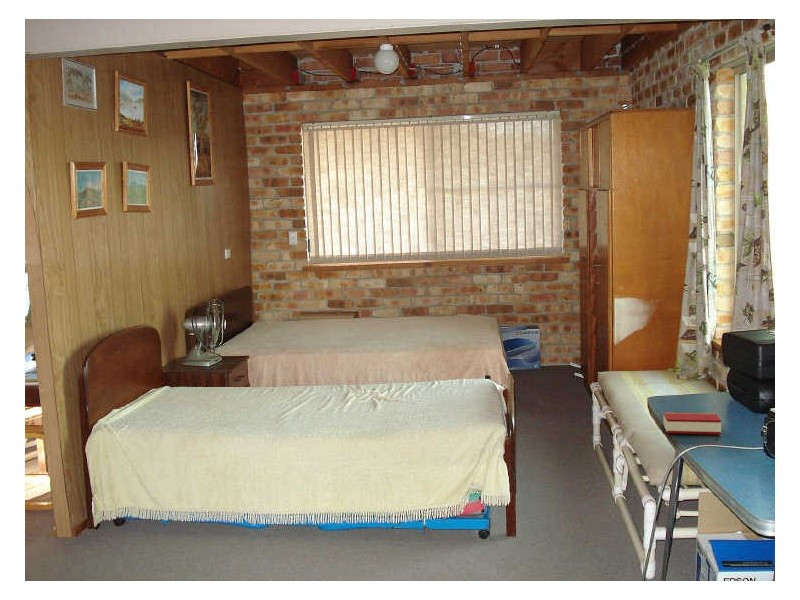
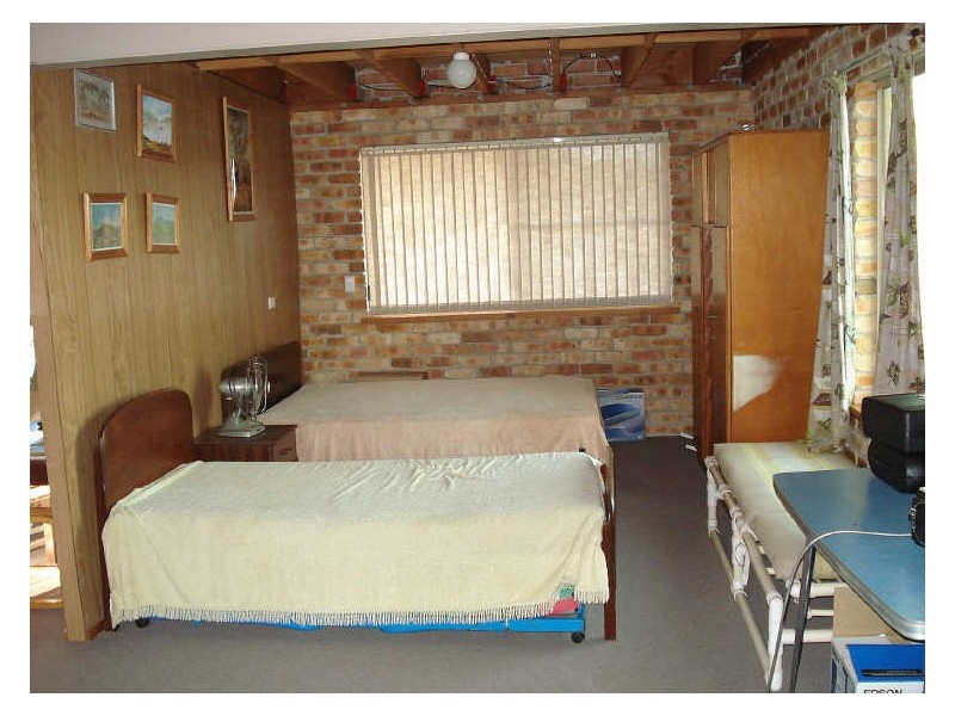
- book [662,412,722,436]
